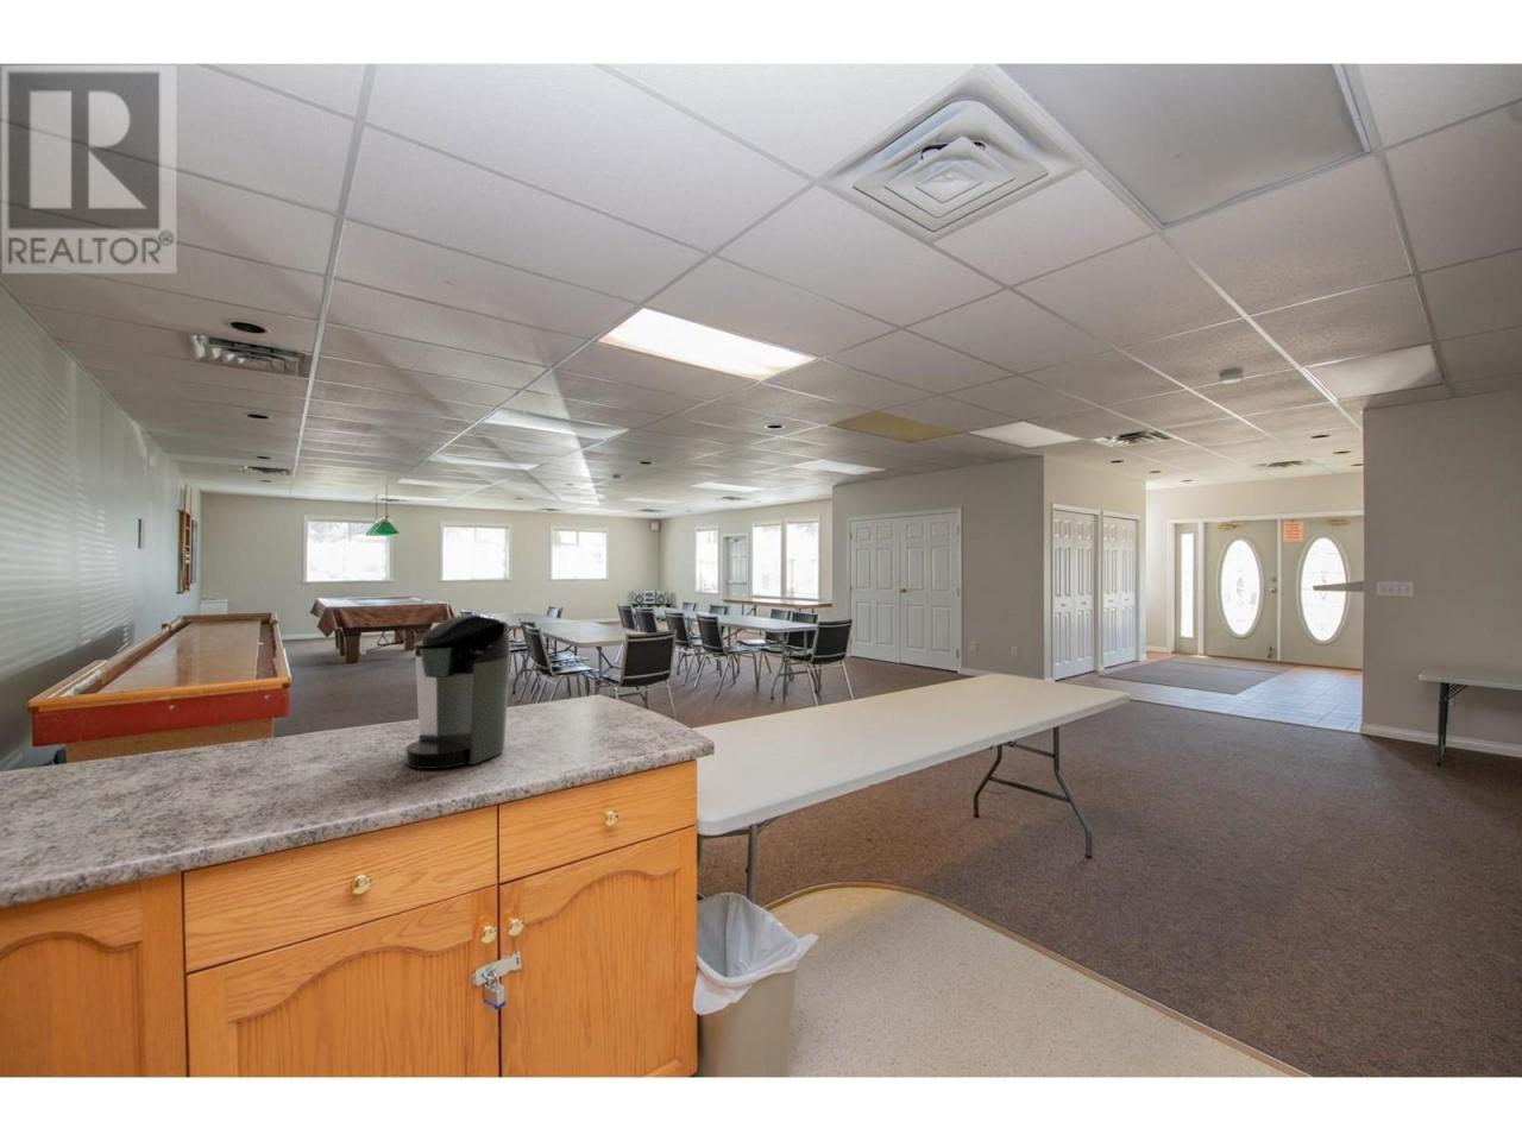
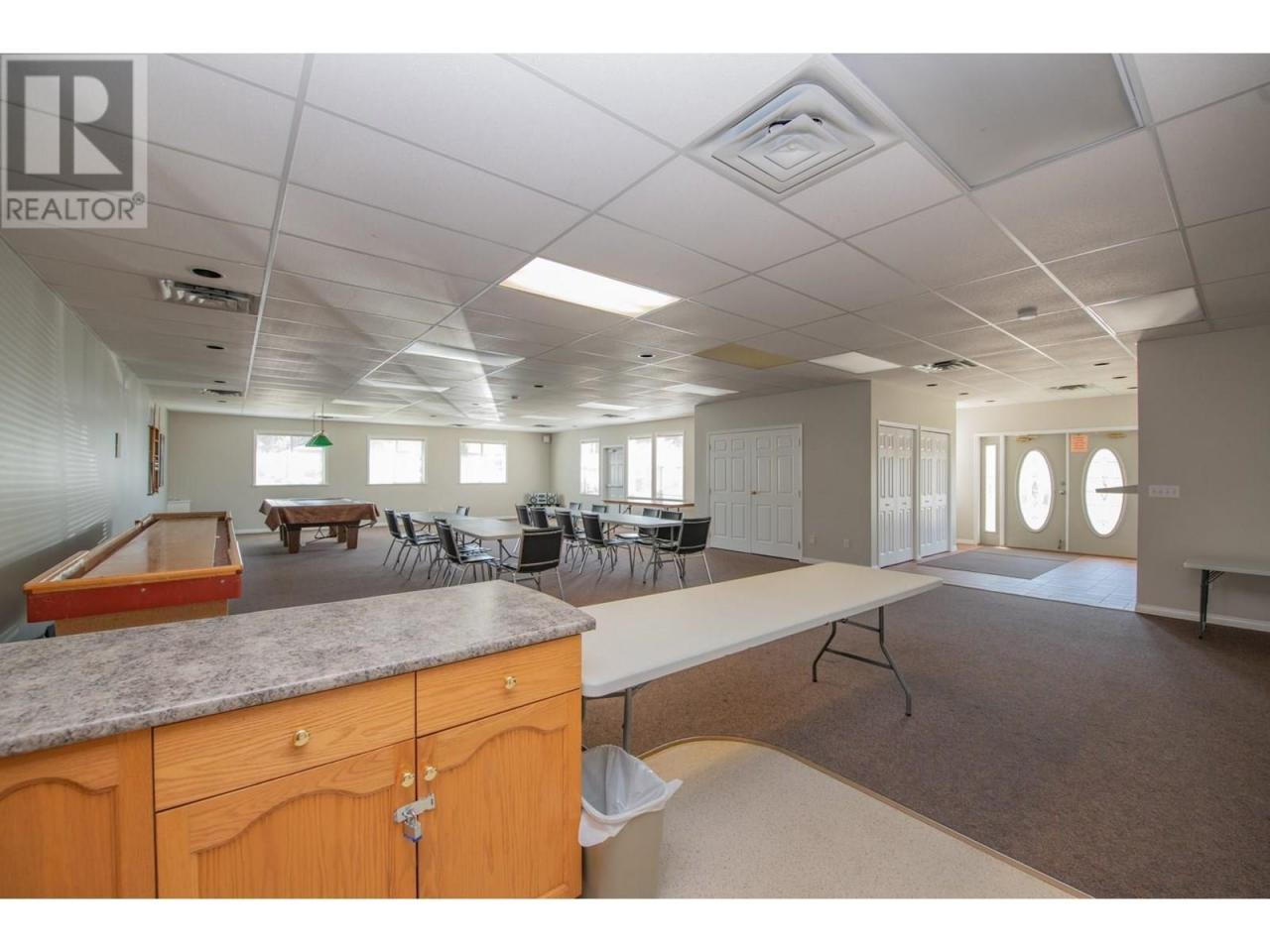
- coffee maker [404,614,512,771]
